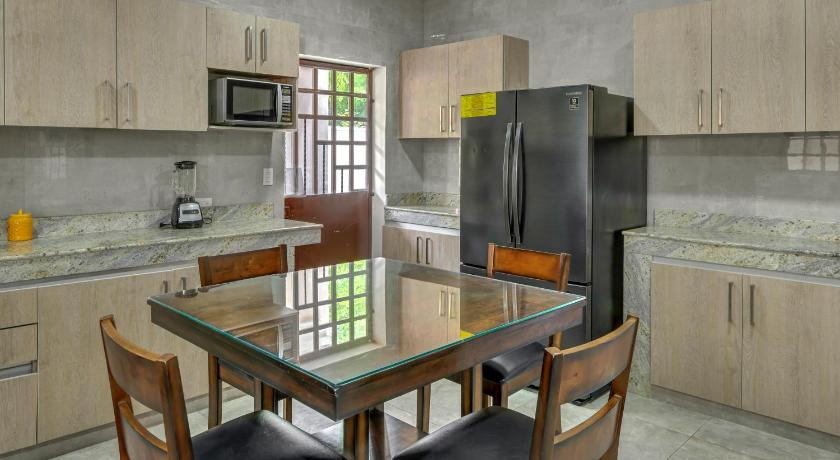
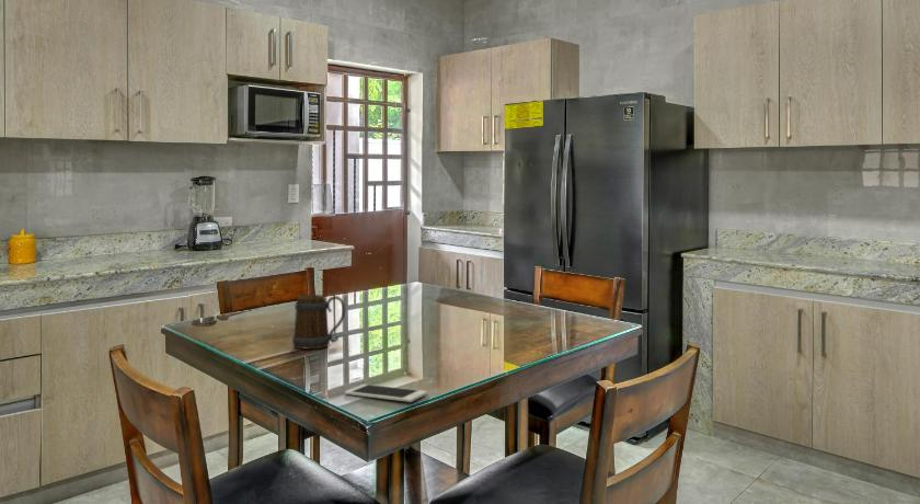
+ cell phone [344,383,428,403]
+ mug [291,294,346,350]
